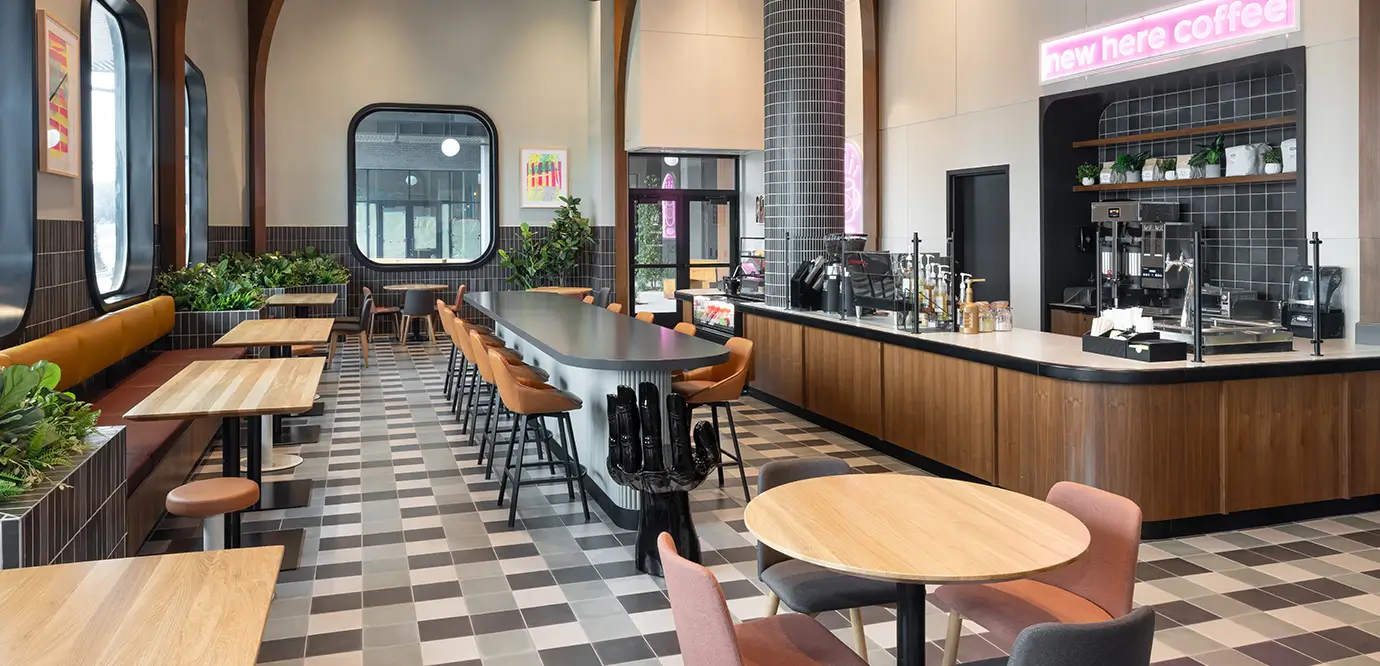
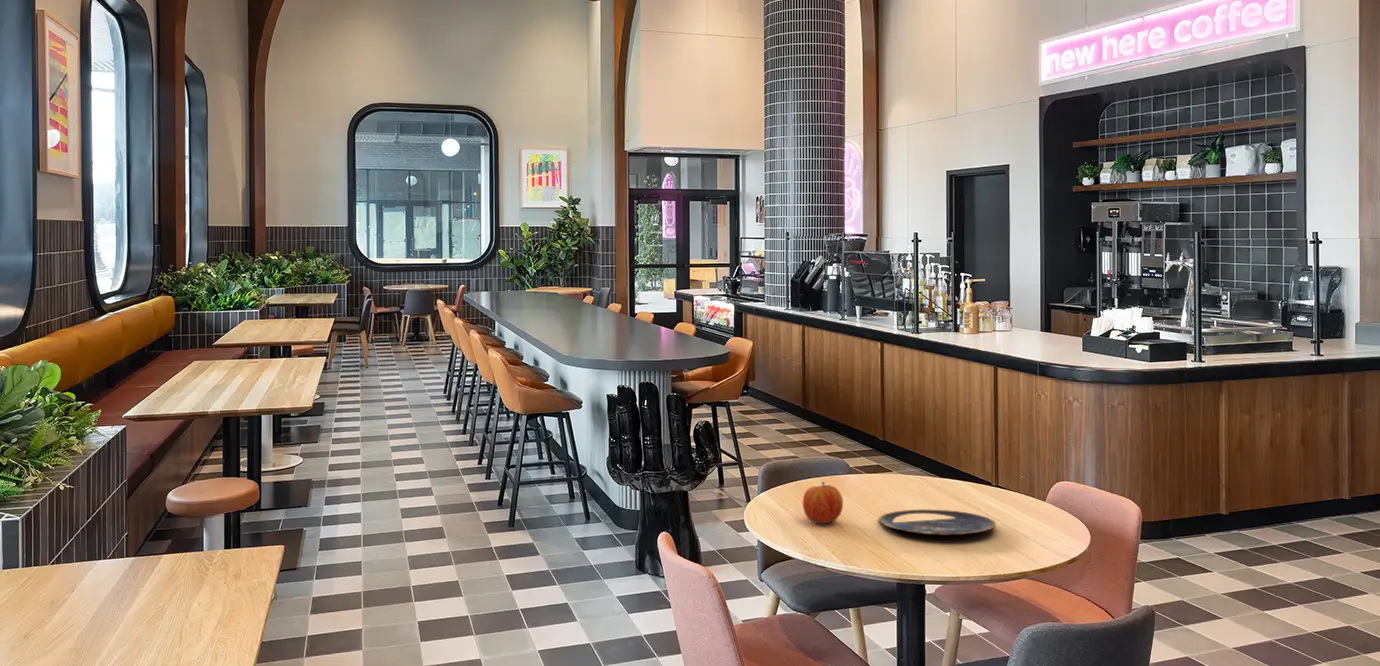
+ apple [802,481,844,524]
+ plate [877,509,997,537]
